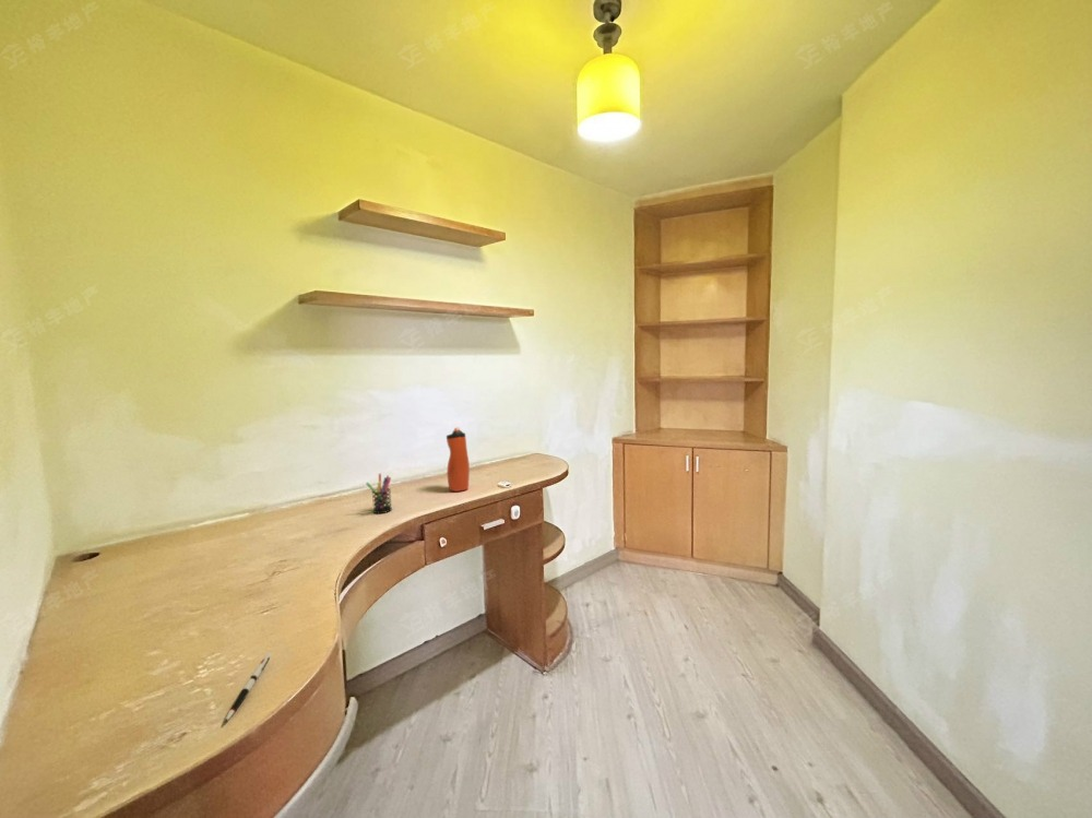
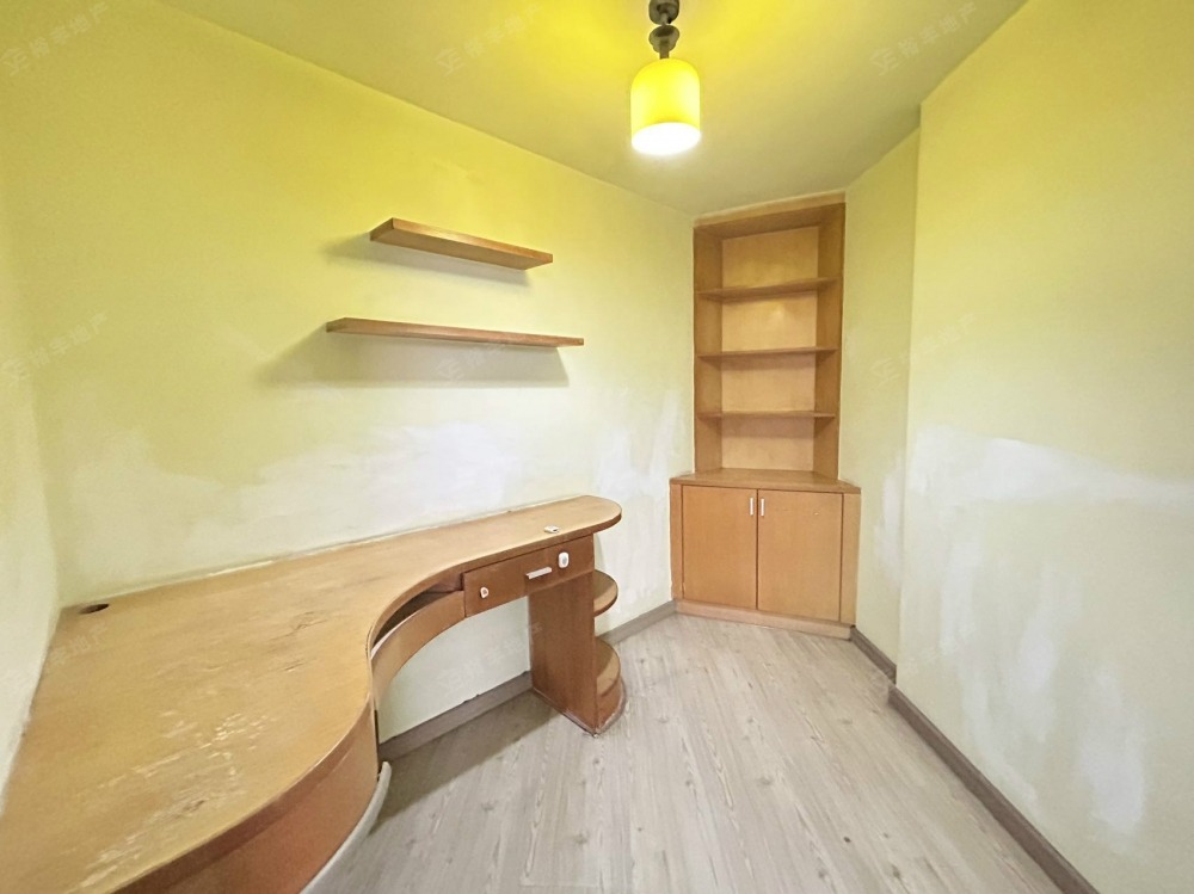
- pen [224,652,272,723]
- pen holder [365,473,393,514]
- water bottle [446,427,471,493]
